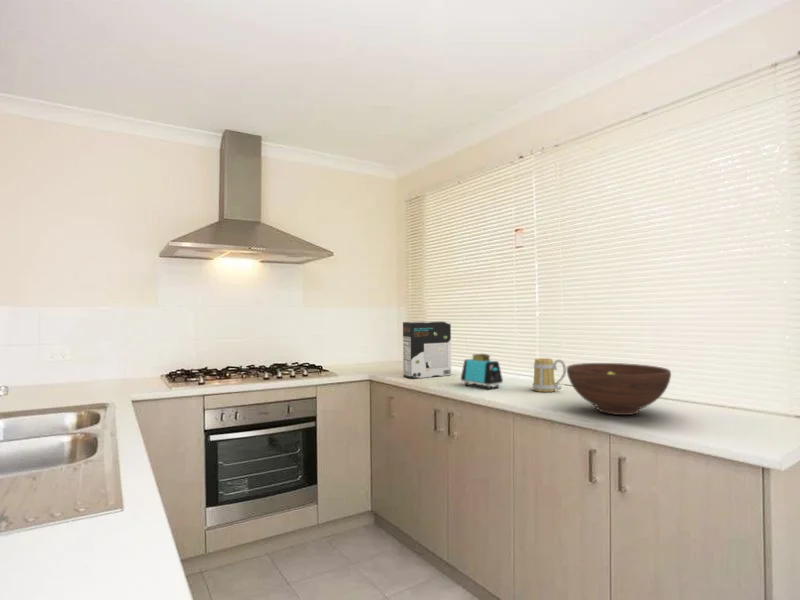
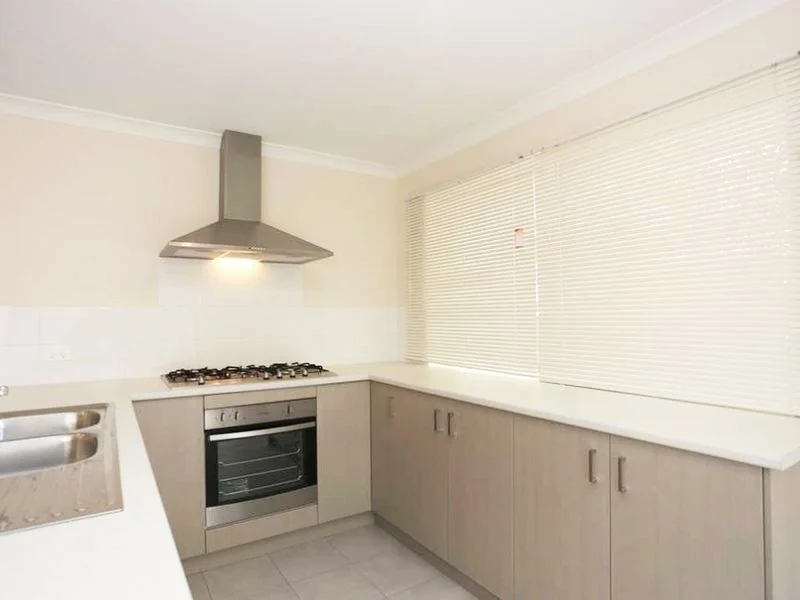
- toaster [460,353,504,390]
- cereal box [402,320,452,380]
- mug [532,357,567,393]
- fruit bowl [566,362,672,416]
